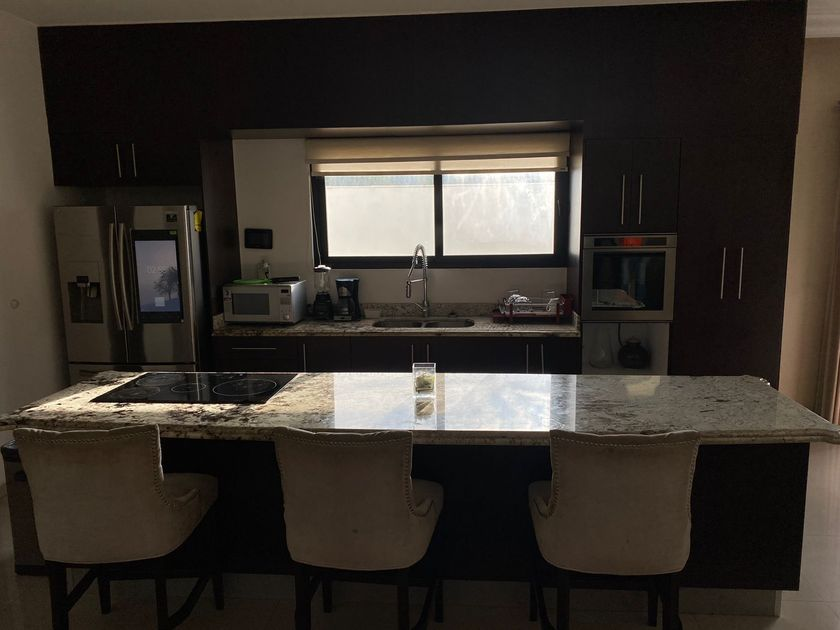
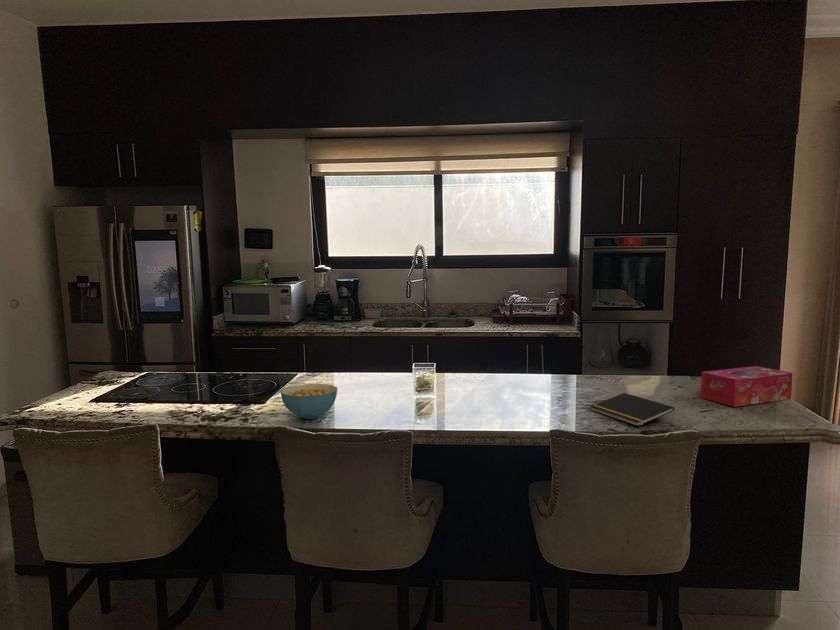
+ notepad [589,392,675,427]
+ tissue box [700,365,793,408]
+ cereal bowl [280,383,338,420]
